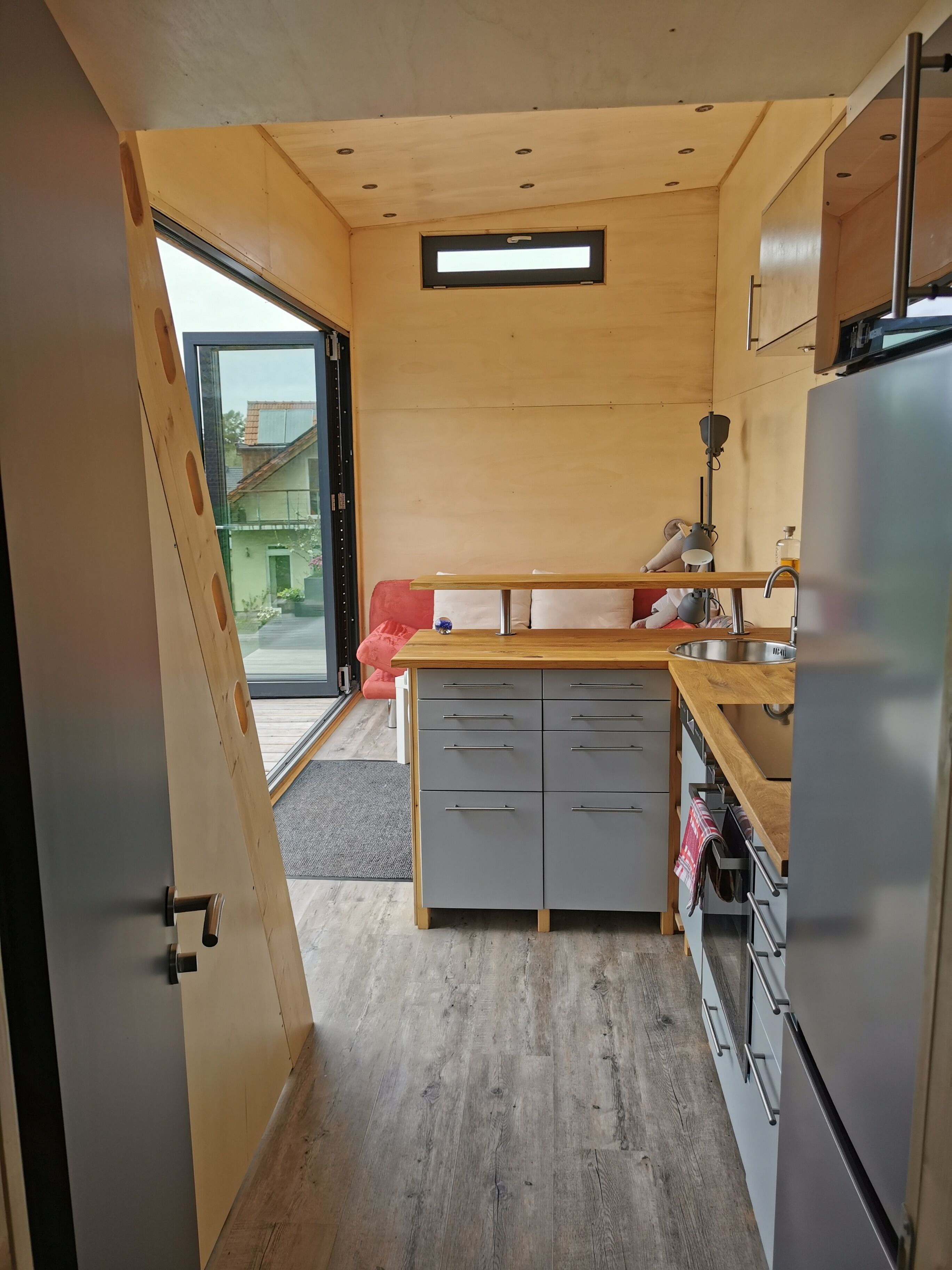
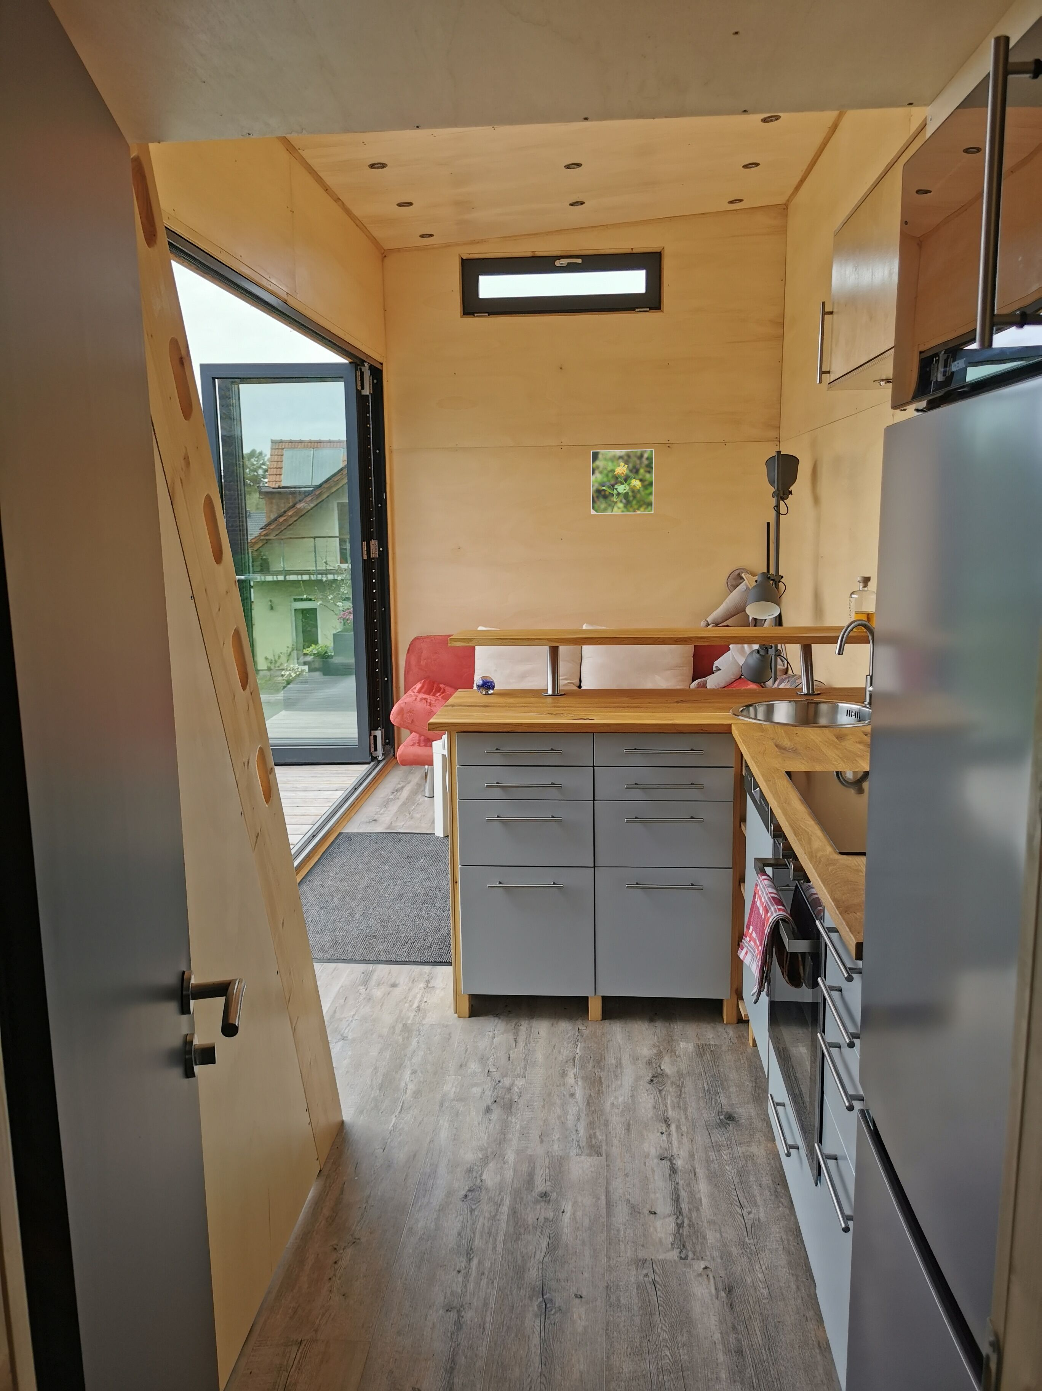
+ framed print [591,449,655,515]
